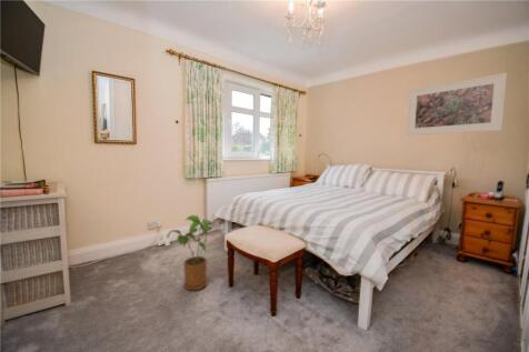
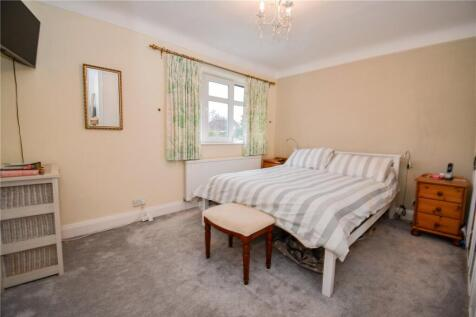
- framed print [406,72,508,137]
- house plant [166,214,216,291]
